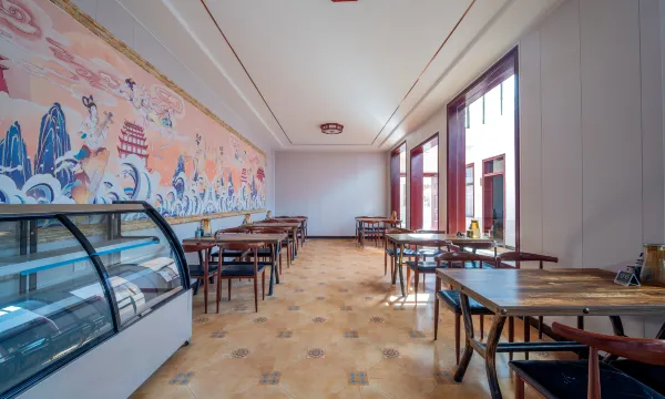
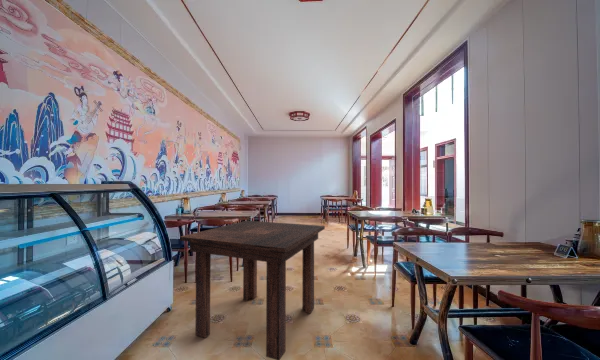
+ dining table [179,220,326,360]
